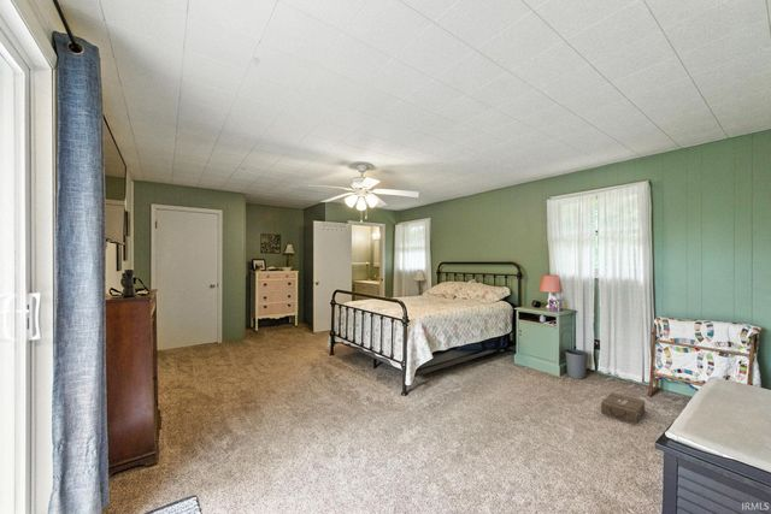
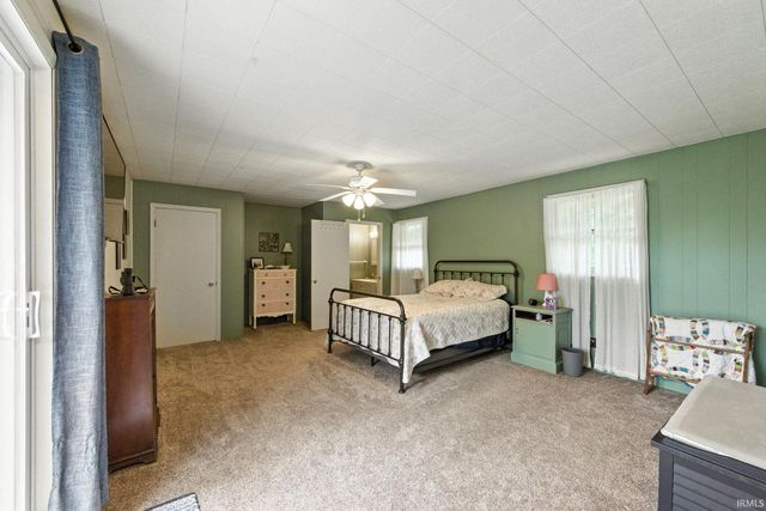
- ammunition box [600,391,646,424]
